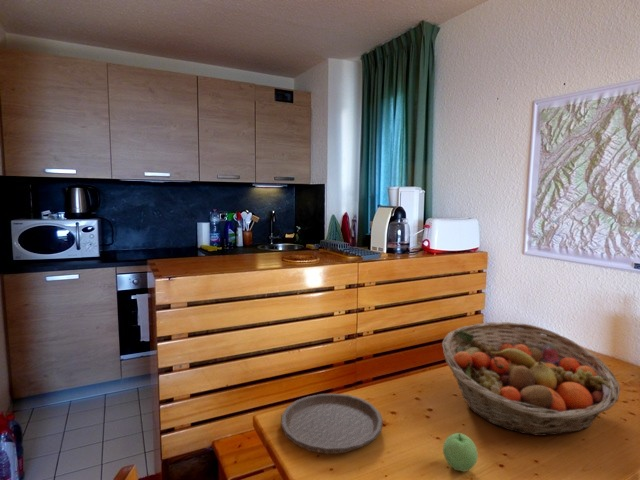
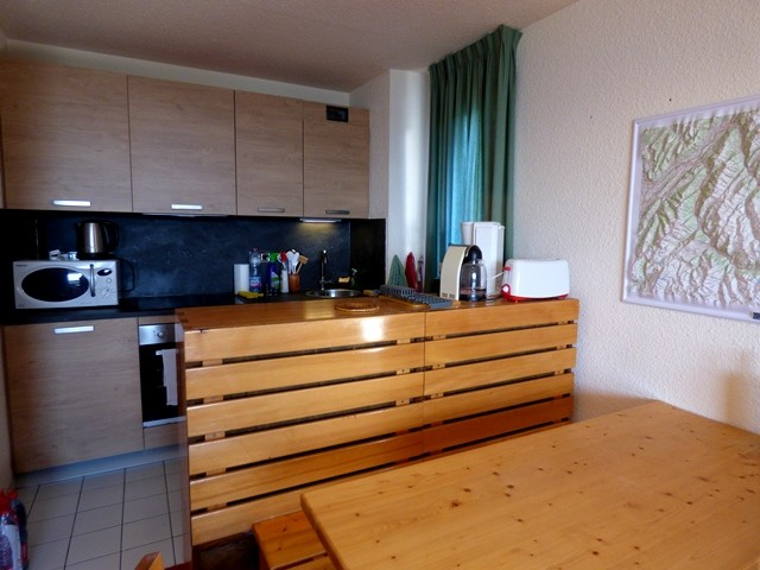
- plate [280,393,384,455]
- apple [442,432,479,473]
- fruit basket [441,321,621,437]
